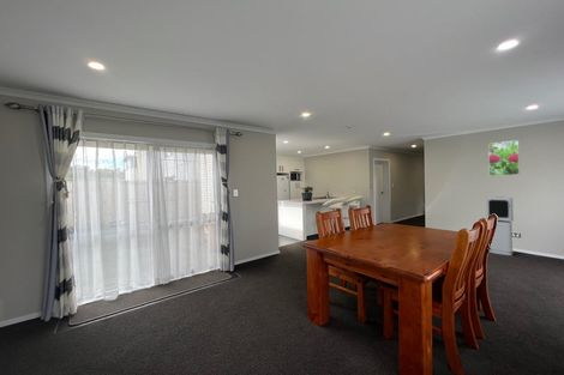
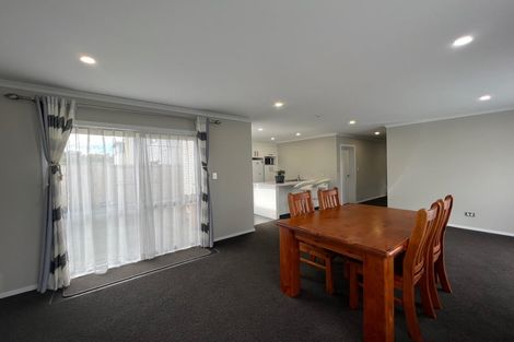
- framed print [487,139,521,177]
- air purifier [486,195,515,256]
